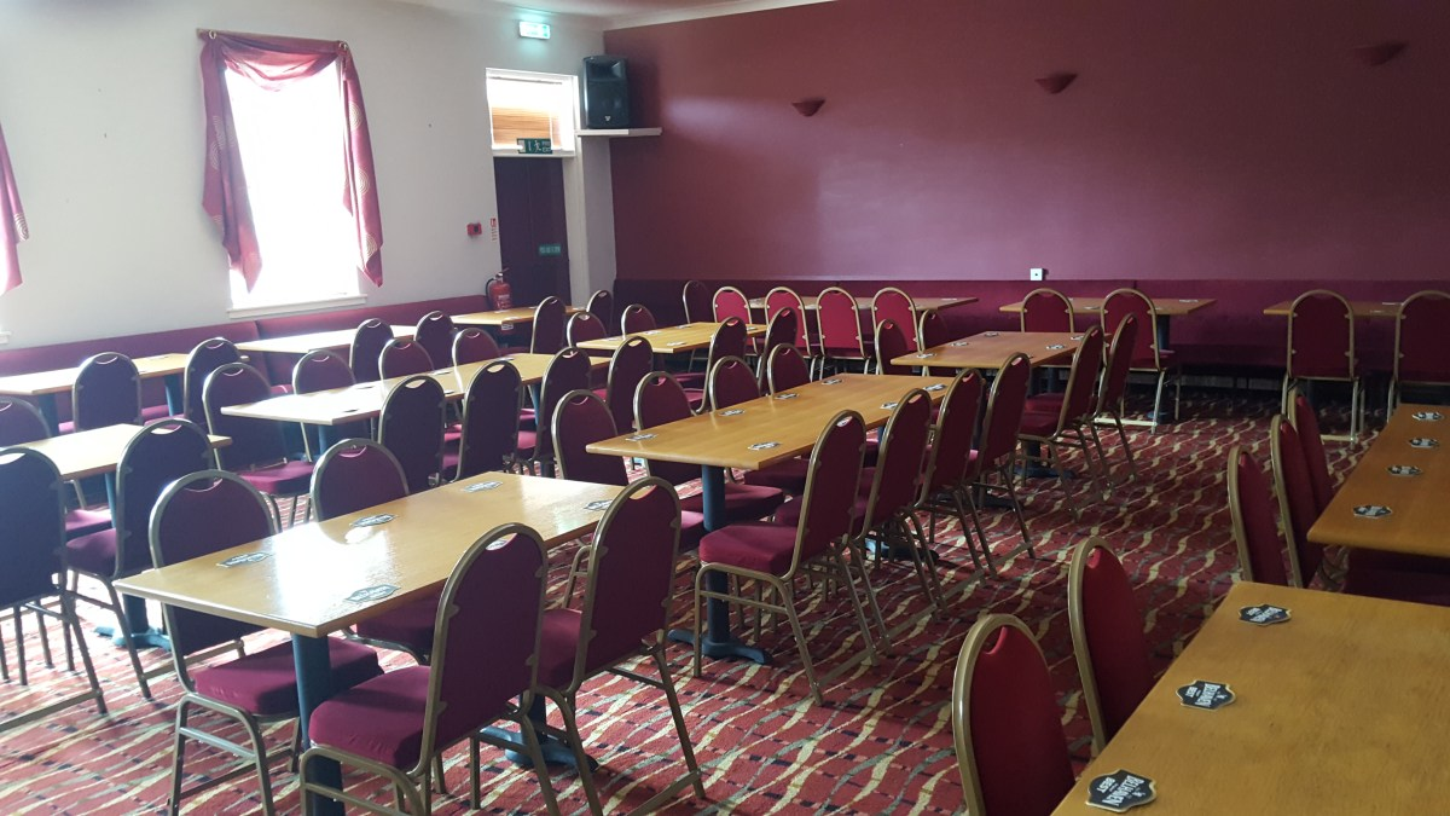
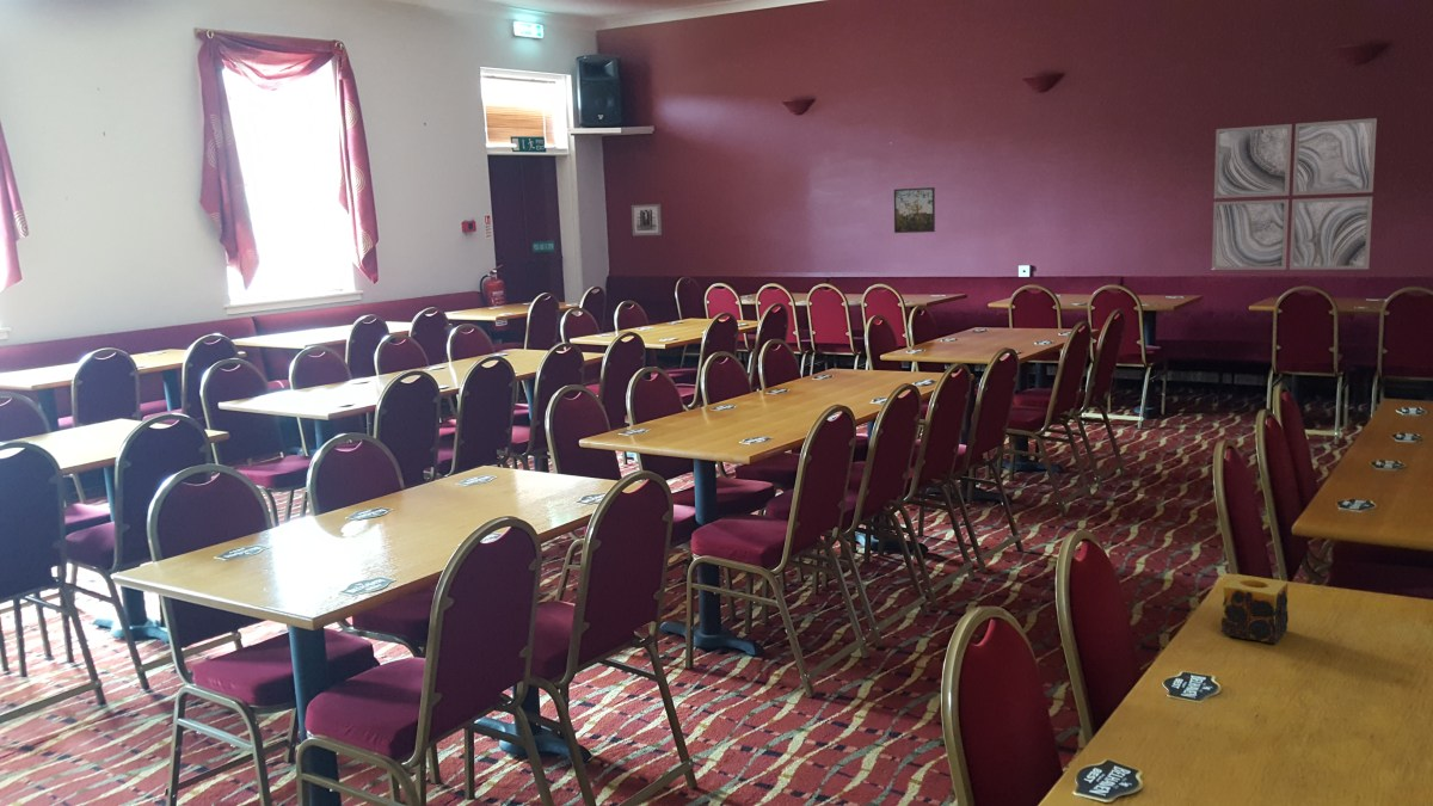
+ candle [1220,573,1290,645]
+ wall art [631,203,663,236]
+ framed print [893,186,936,234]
+ wall art [1211,117,1378,271]
